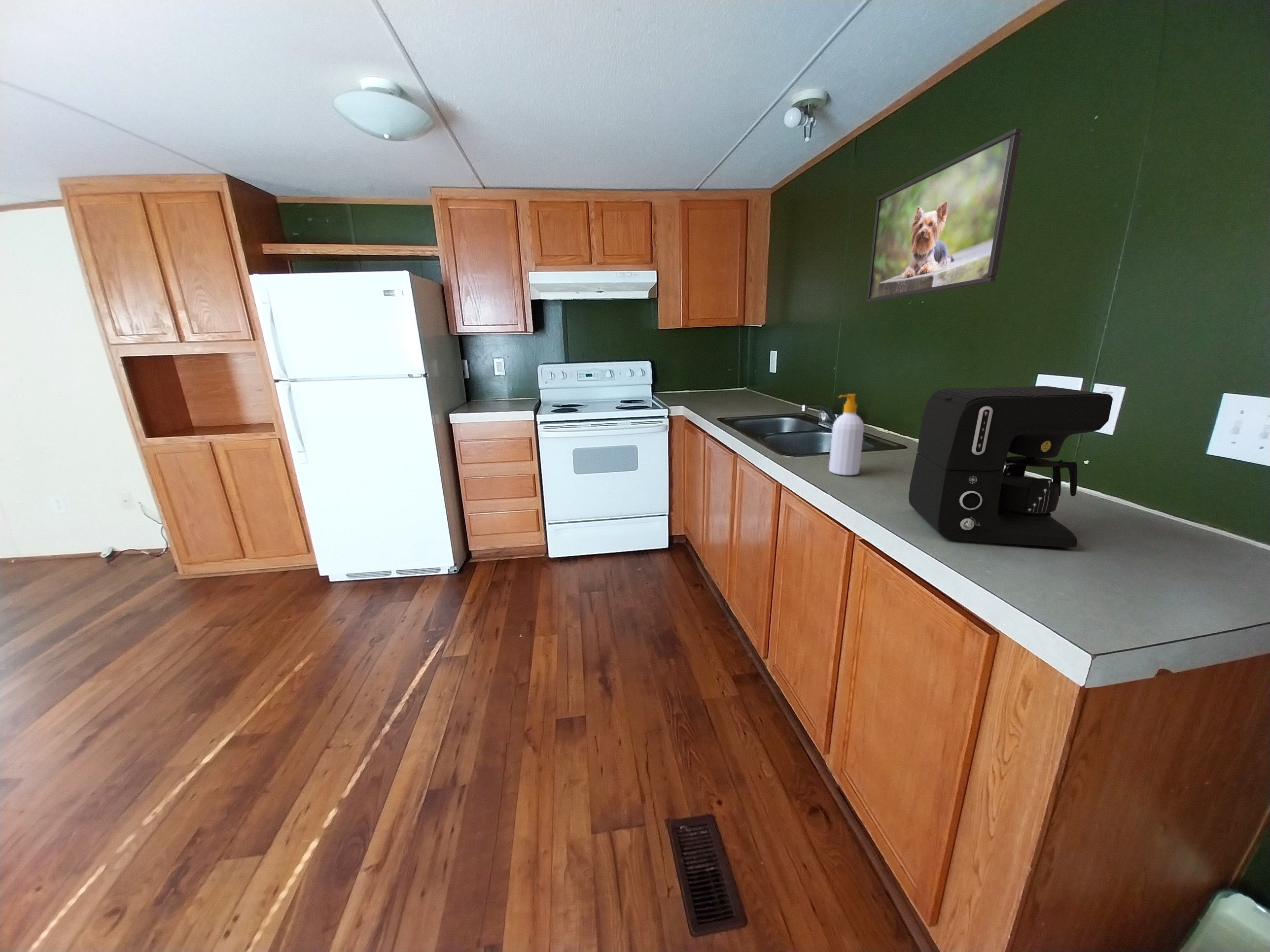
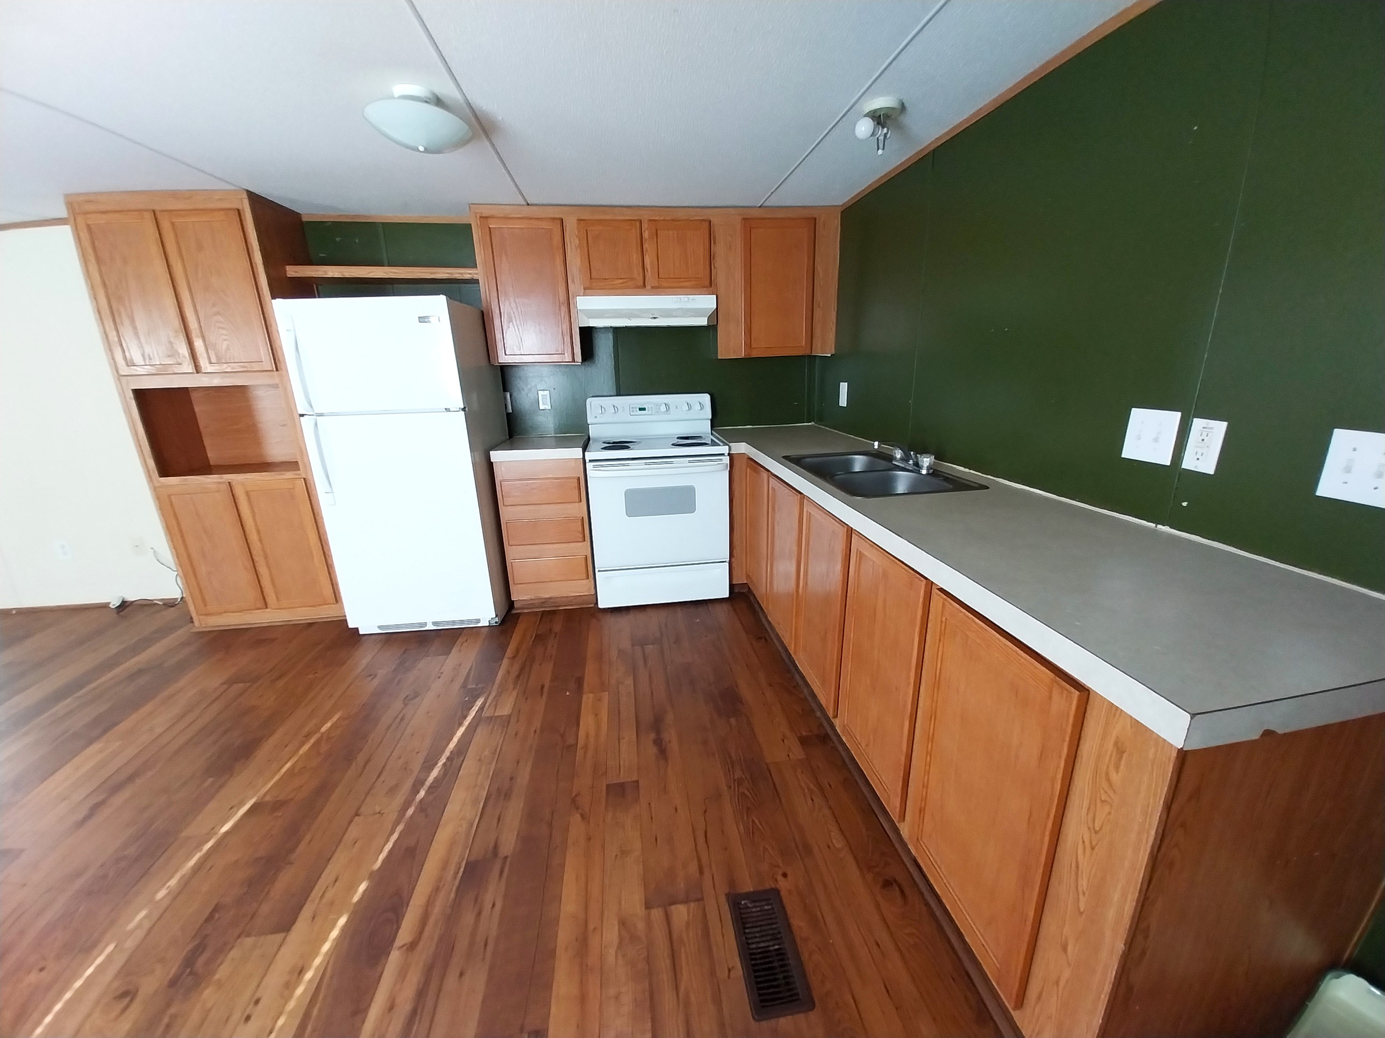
- soap bottle [828,394,864,476]
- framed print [866,128,1023,303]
- coffee maker [908,386,1113,548]
